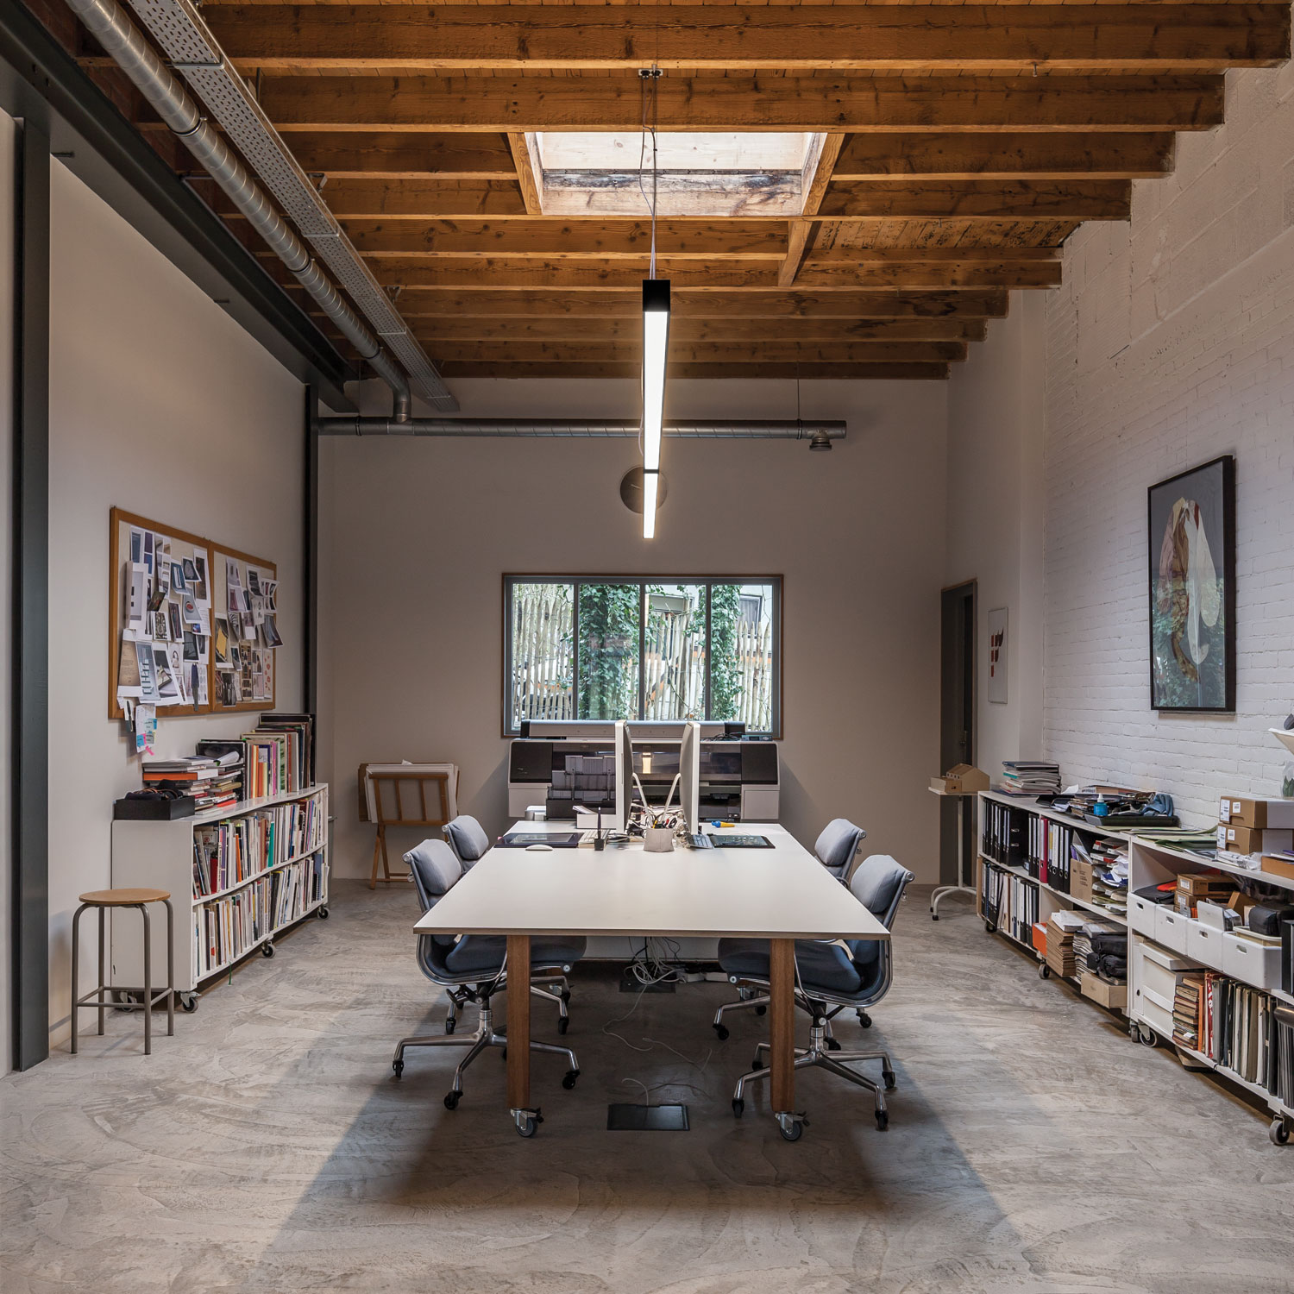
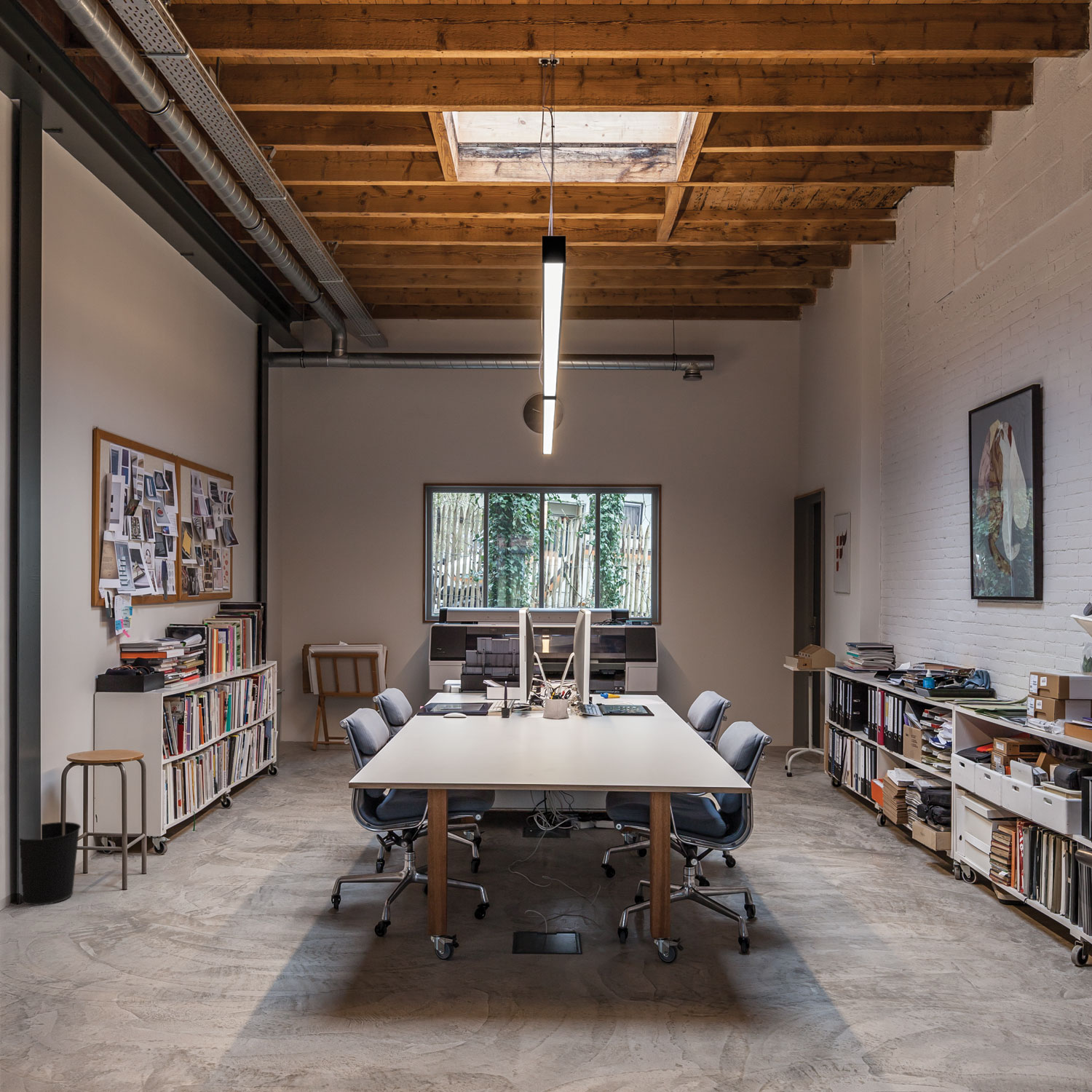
+ wastebasket [18,821,82,906]
